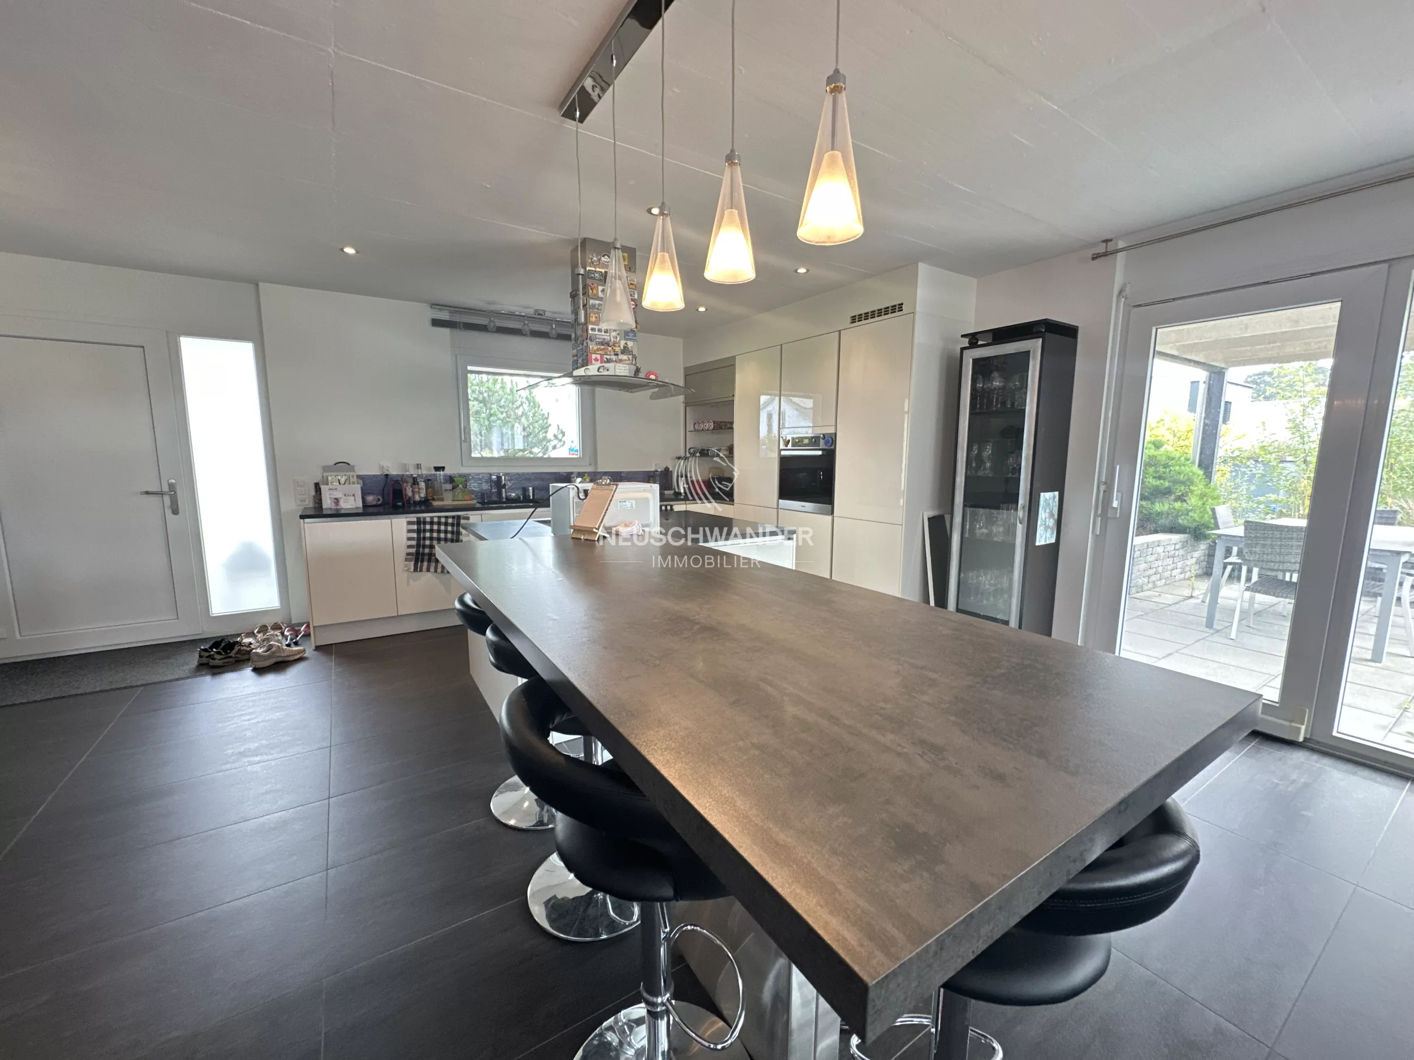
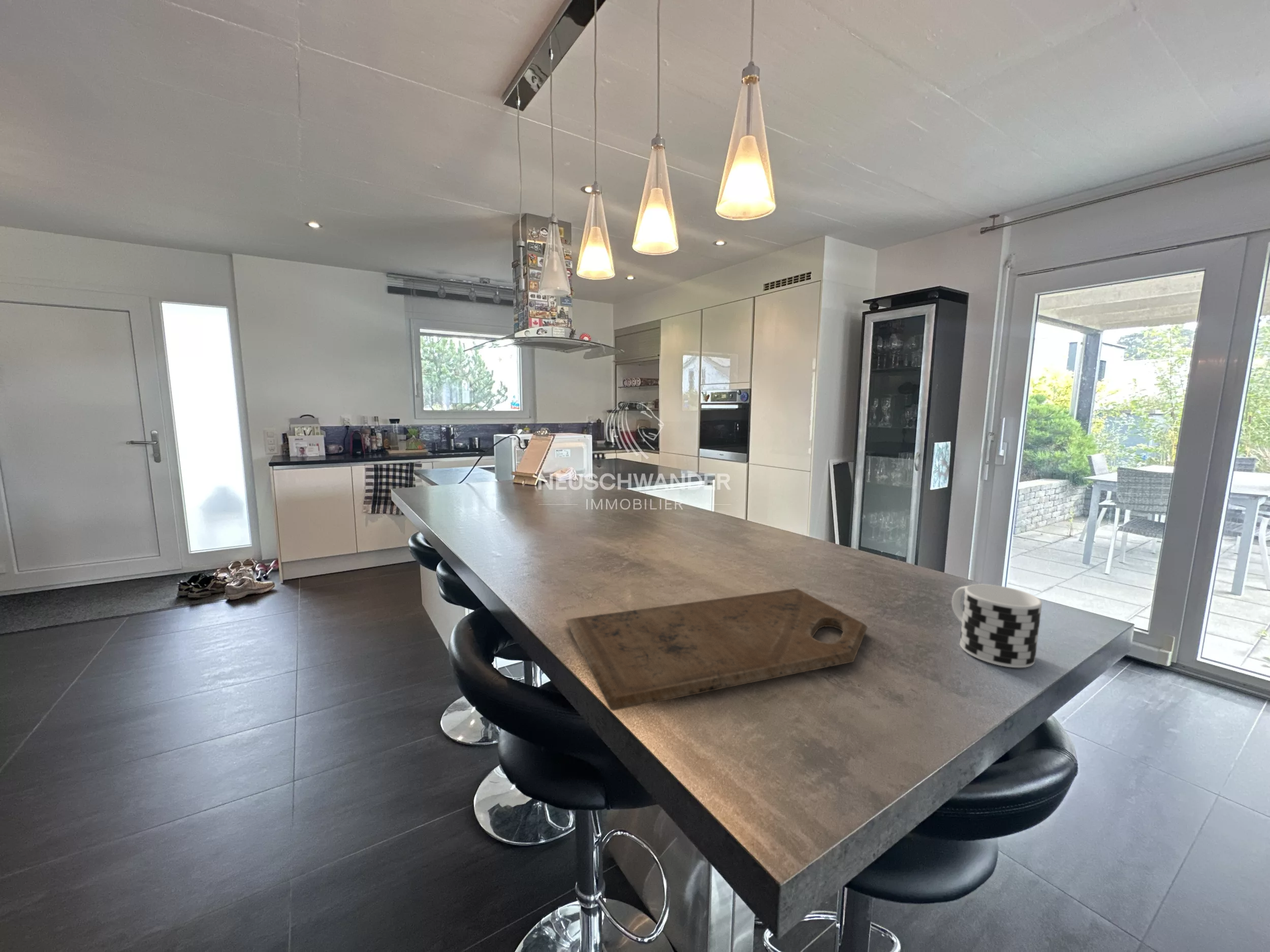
+ cutting board [565,588,868,711]
+ cup [951,584,1042,668]
